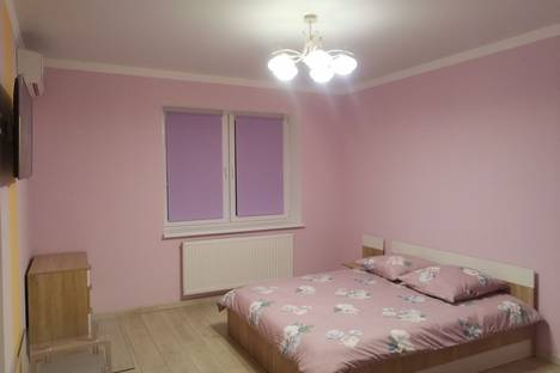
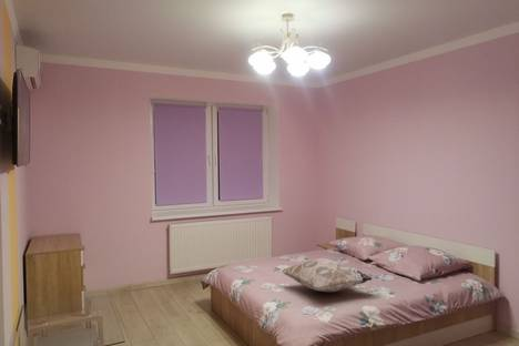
+ decorative pillow [281,257,374,293]
